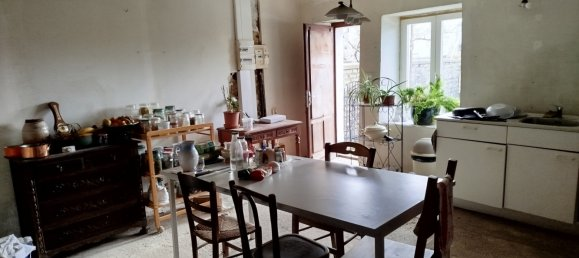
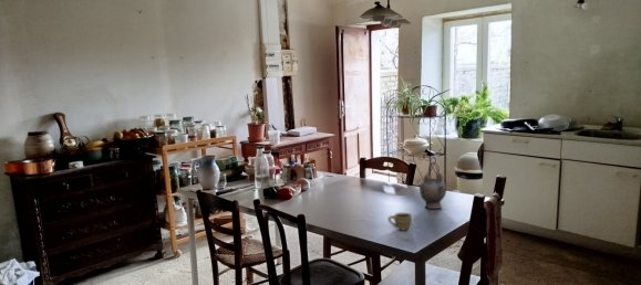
+ teapot [418,161,447,210]
+ cup [386,212,413,232]
